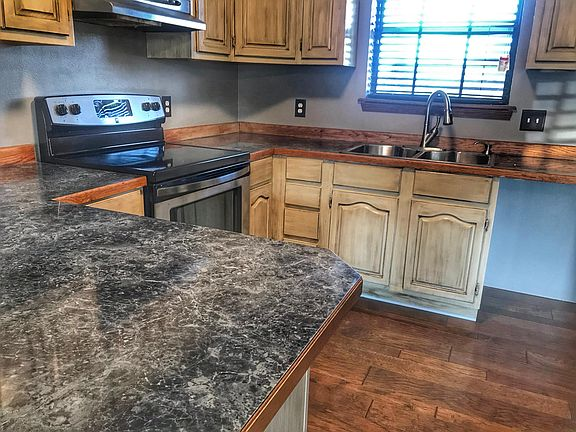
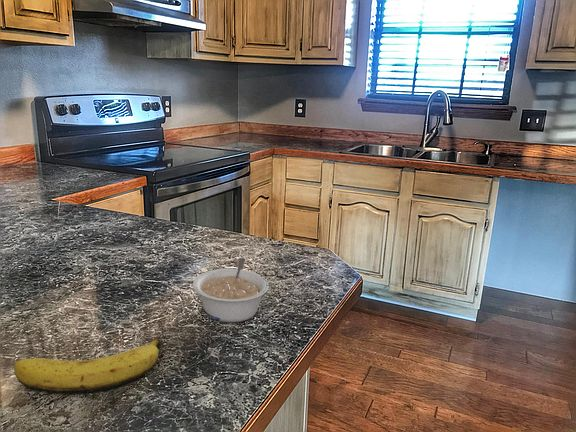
+ banana [13,336,161,395]
+ legume [192,257,270,323]
